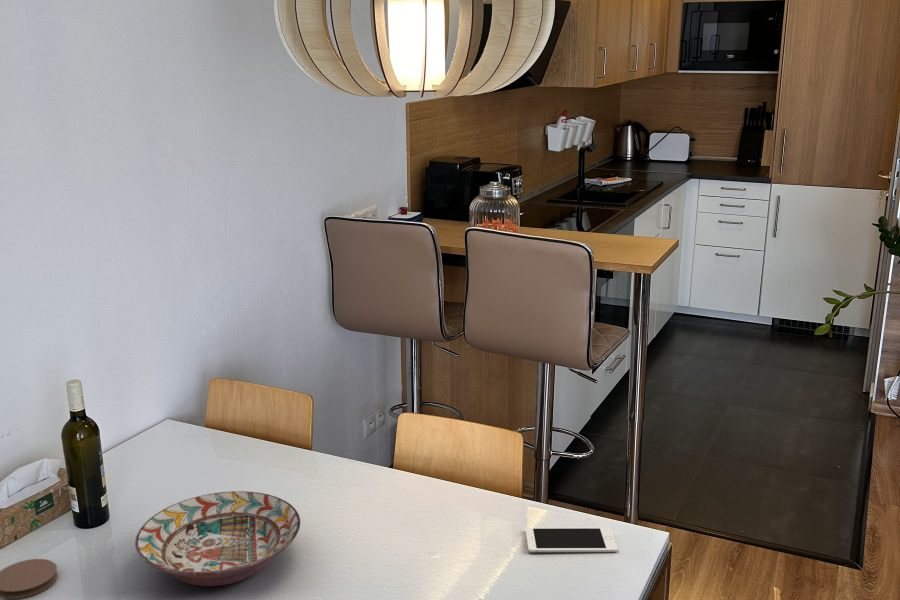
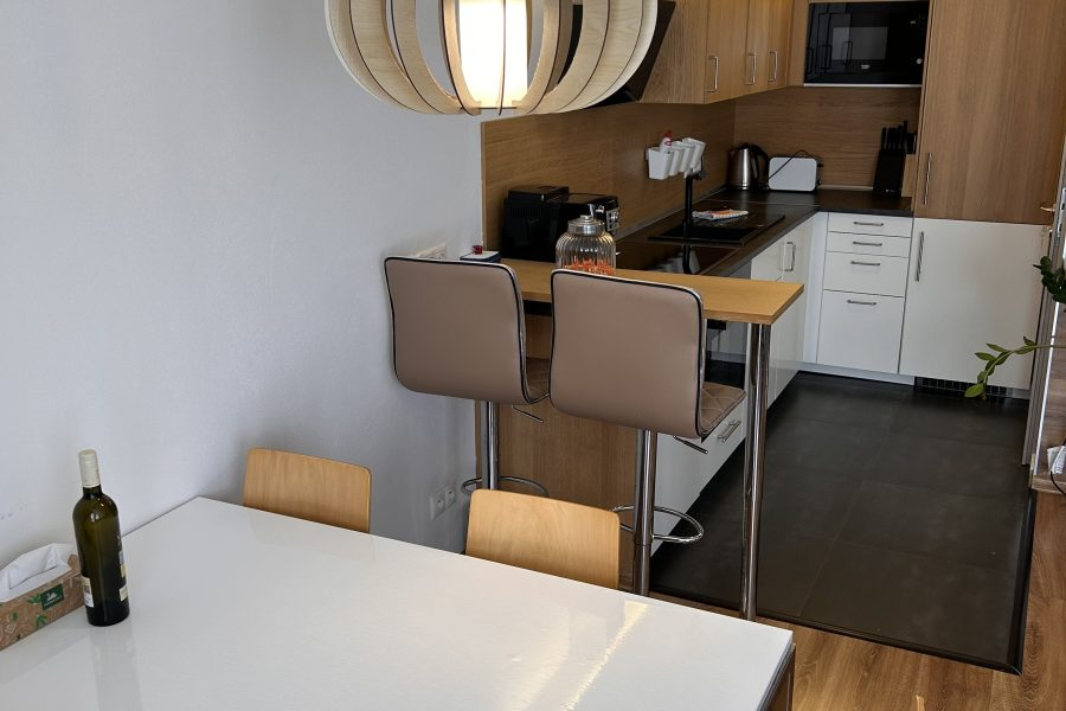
- coaster [0,558,59,600]
- cell phone [524,527,619,553]
- decorative bowl [134,490,301,587]
